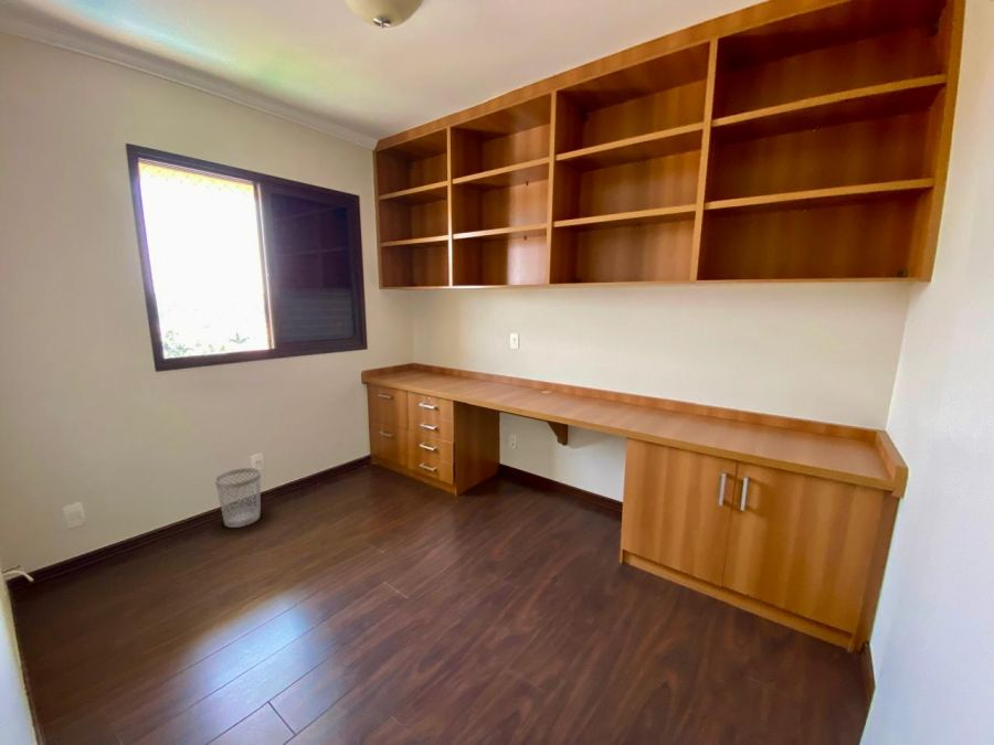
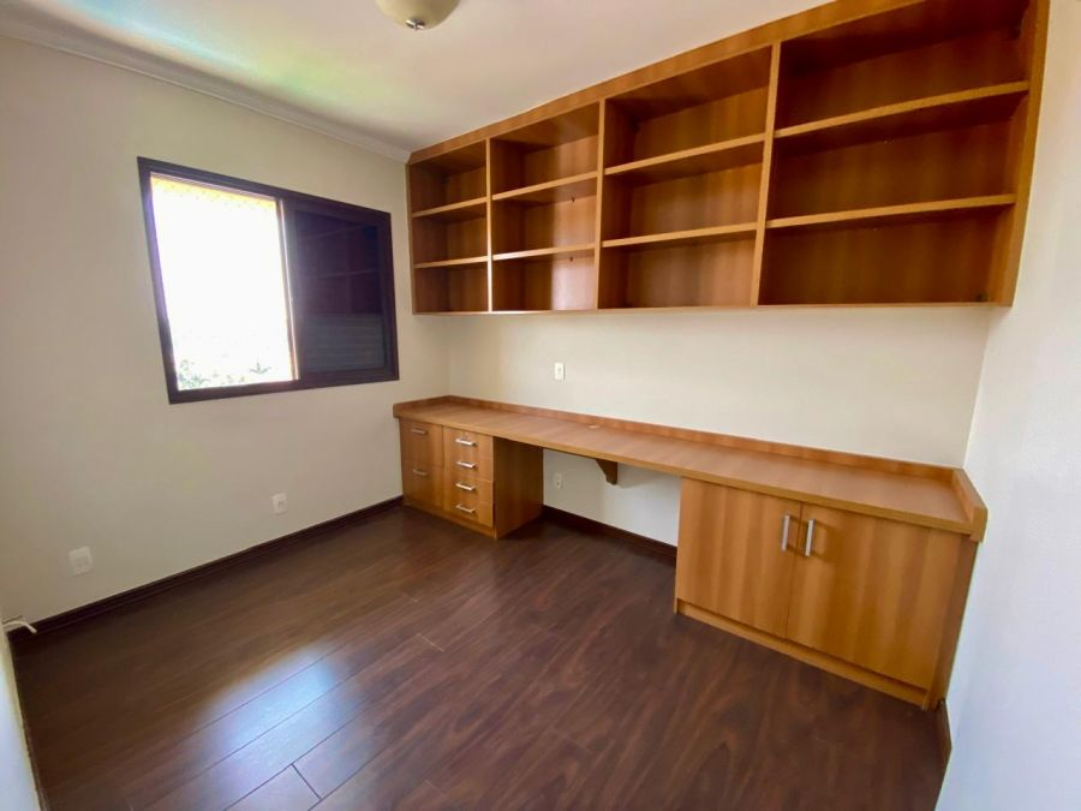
- wastebasket [214,467,262,529]
